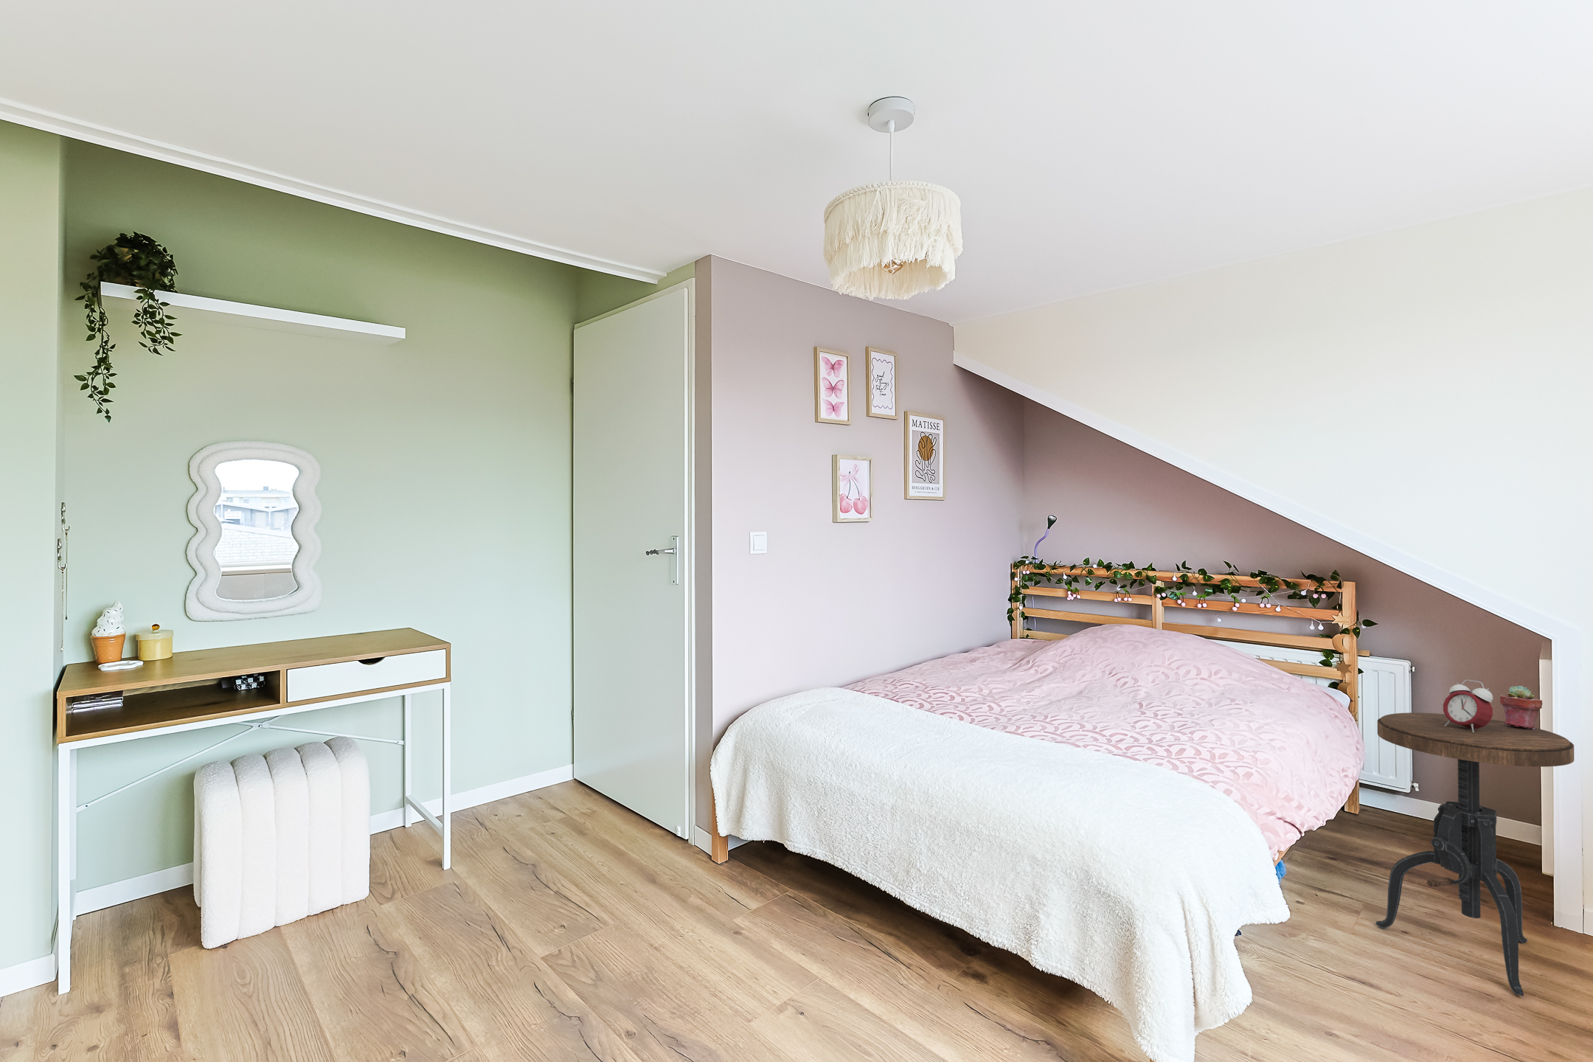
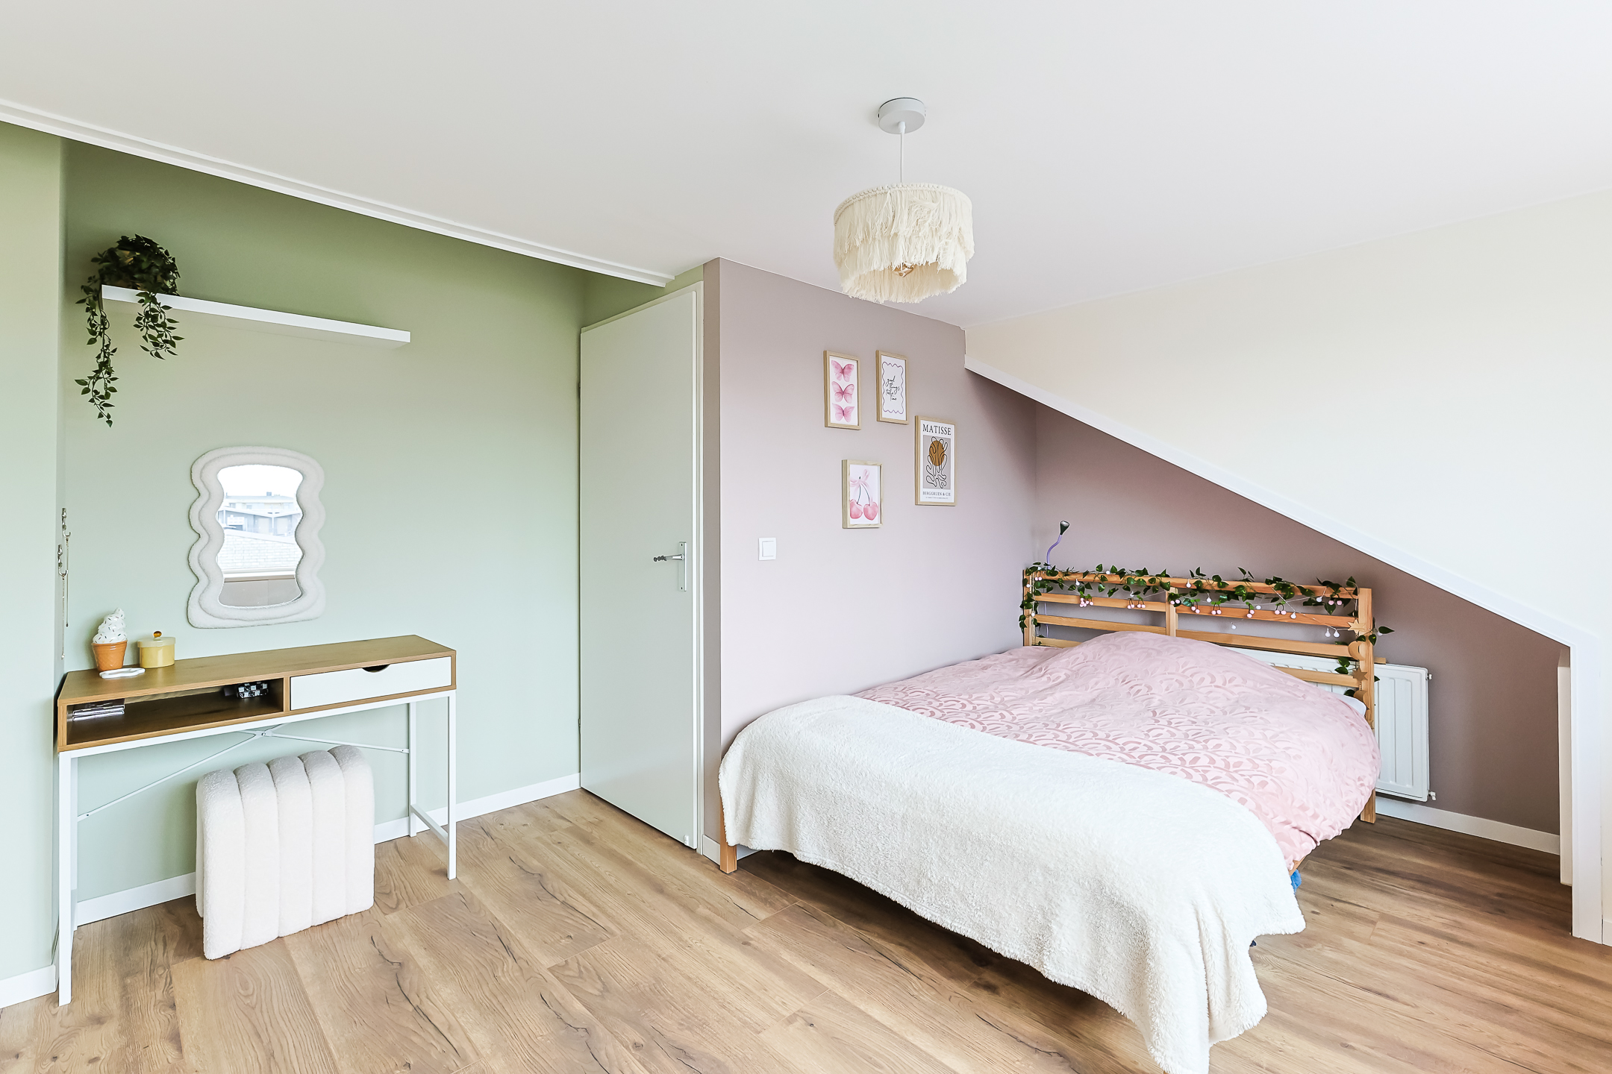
- potted succulent [1499,685,1543,729]
- alarm clock [1442,679,1493,732]
- side table [1375,711,1574,997]
